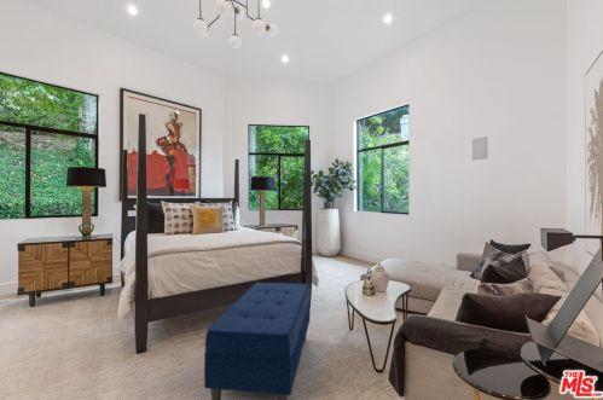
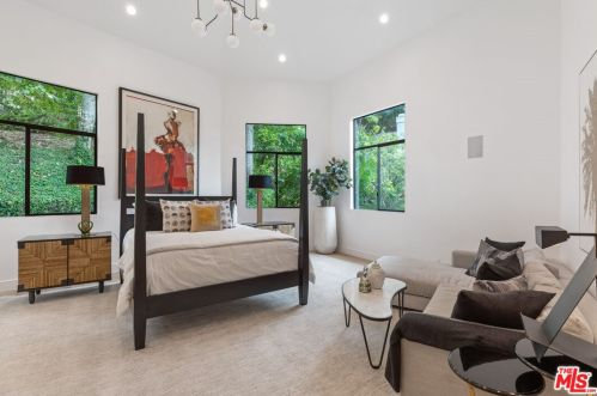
- bench [203,282,312,400]
